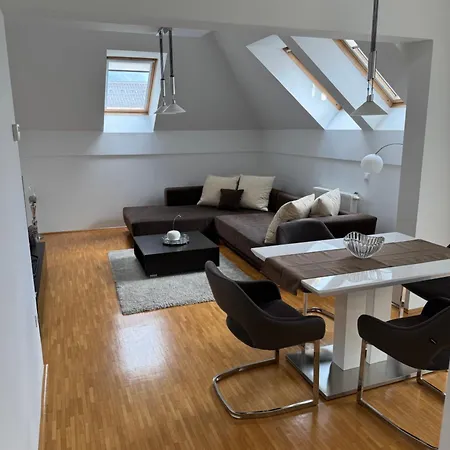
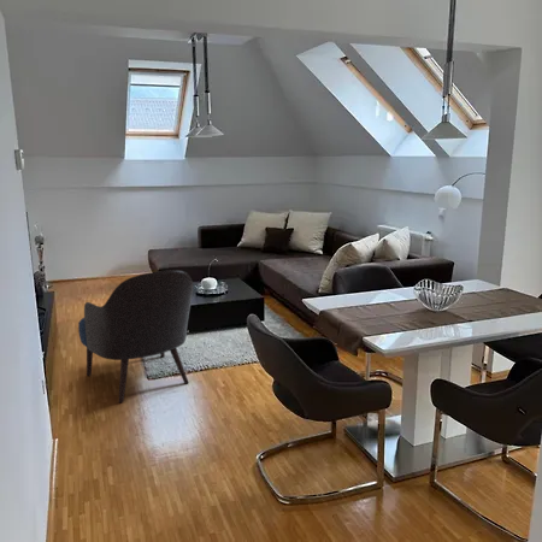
+ armchair [77,269,194,403]
